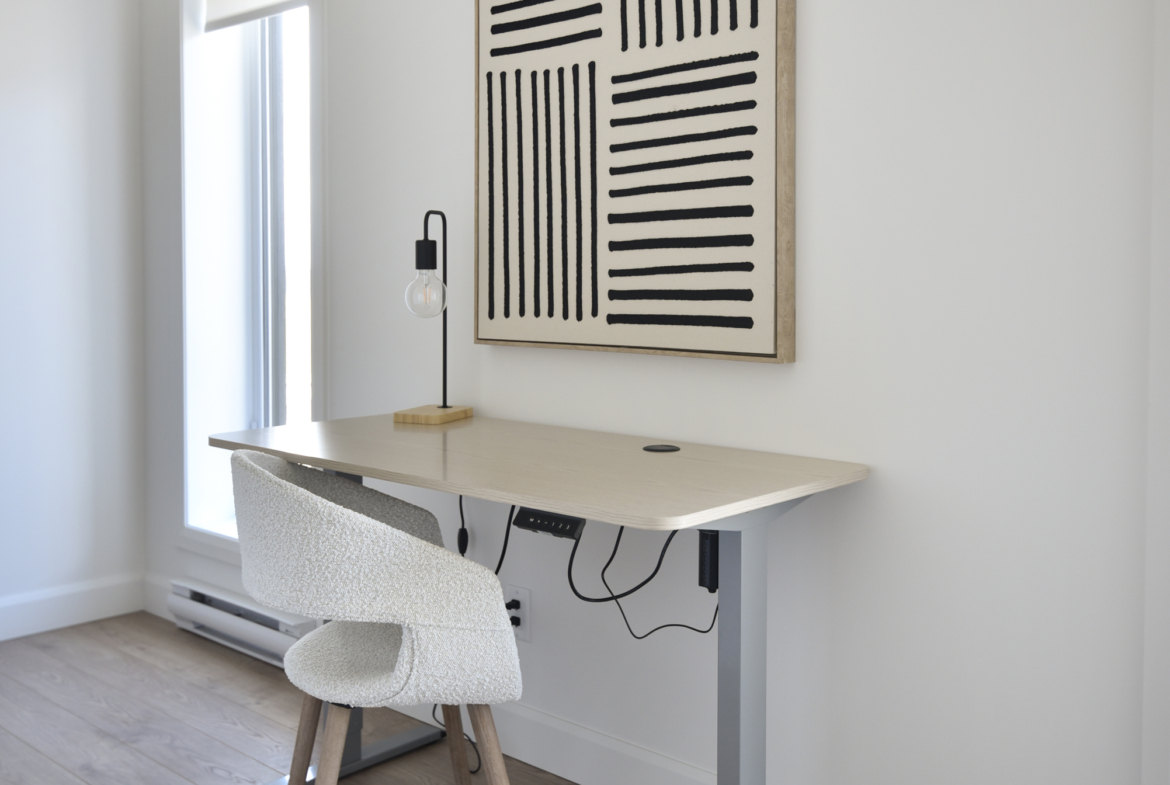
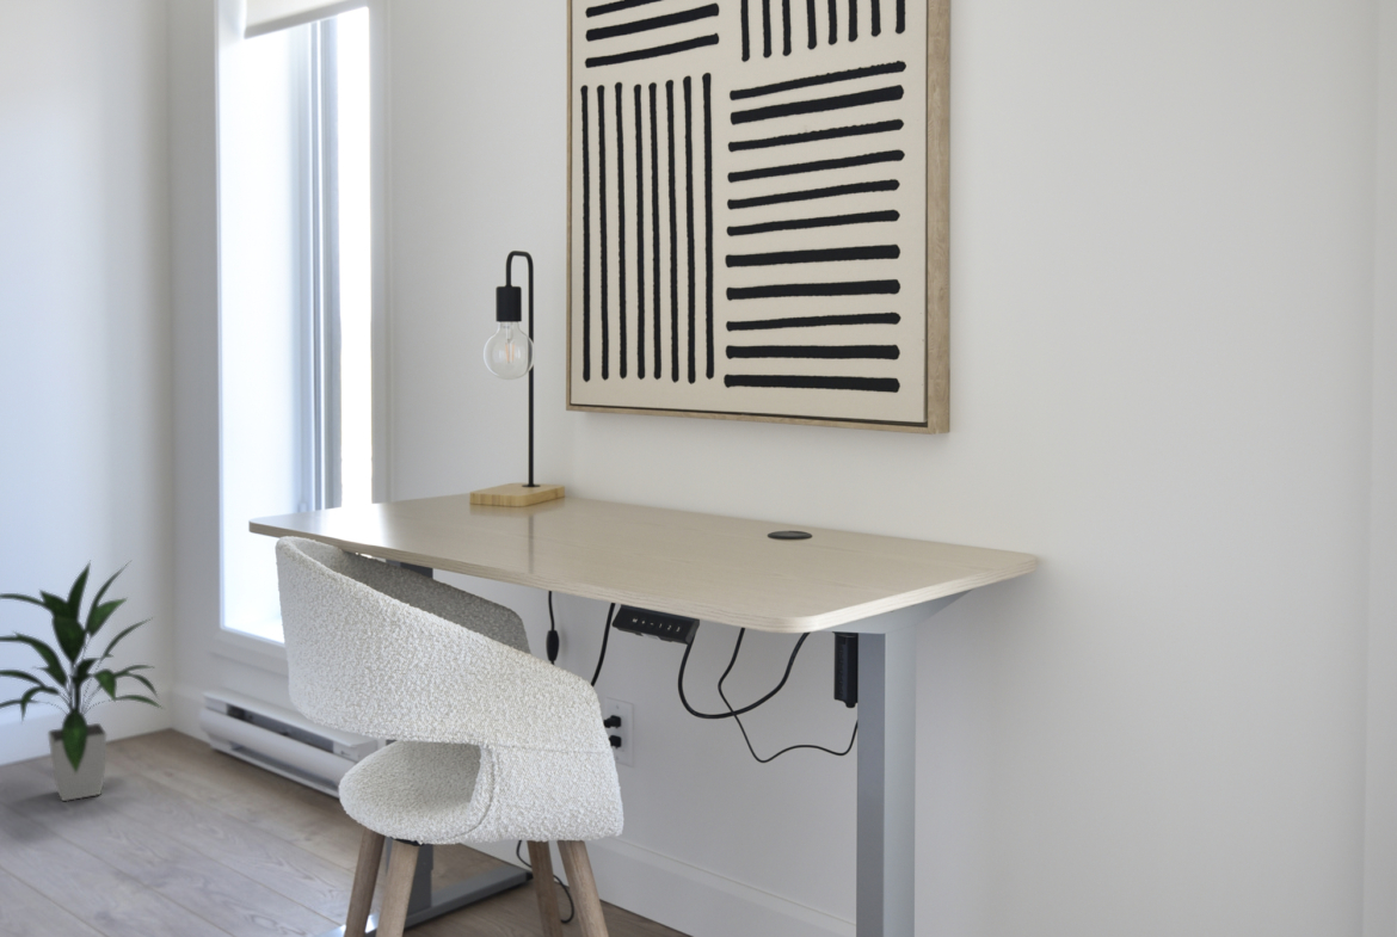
+ indoor plant [0,560,165,802]
